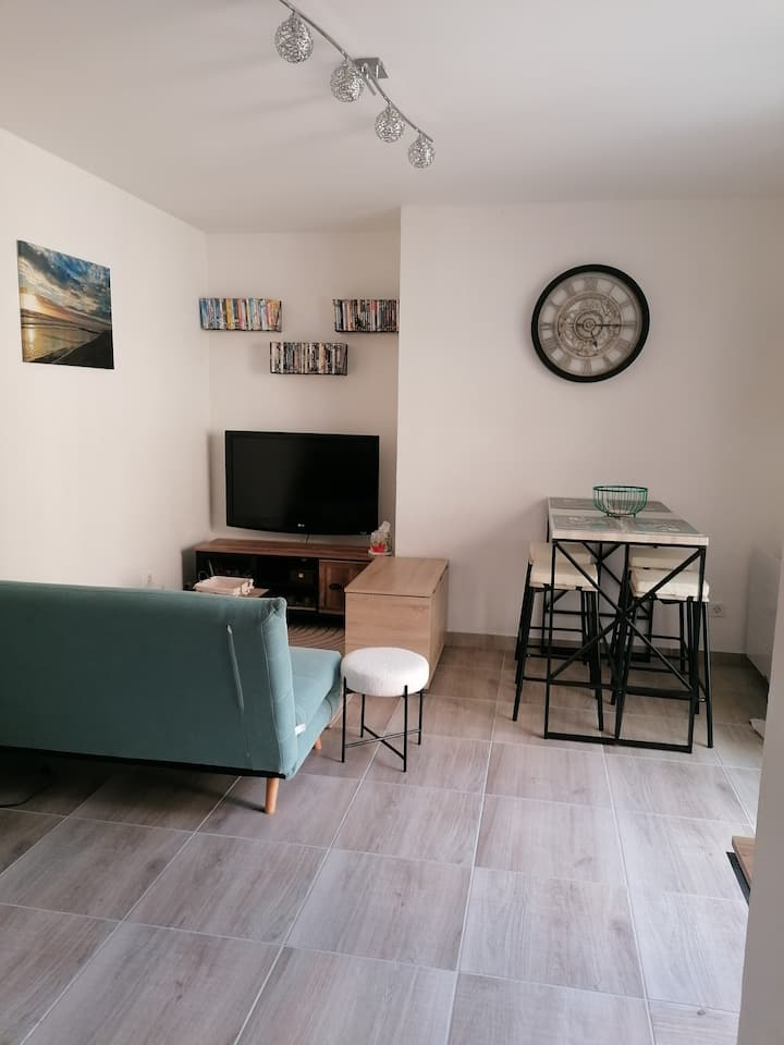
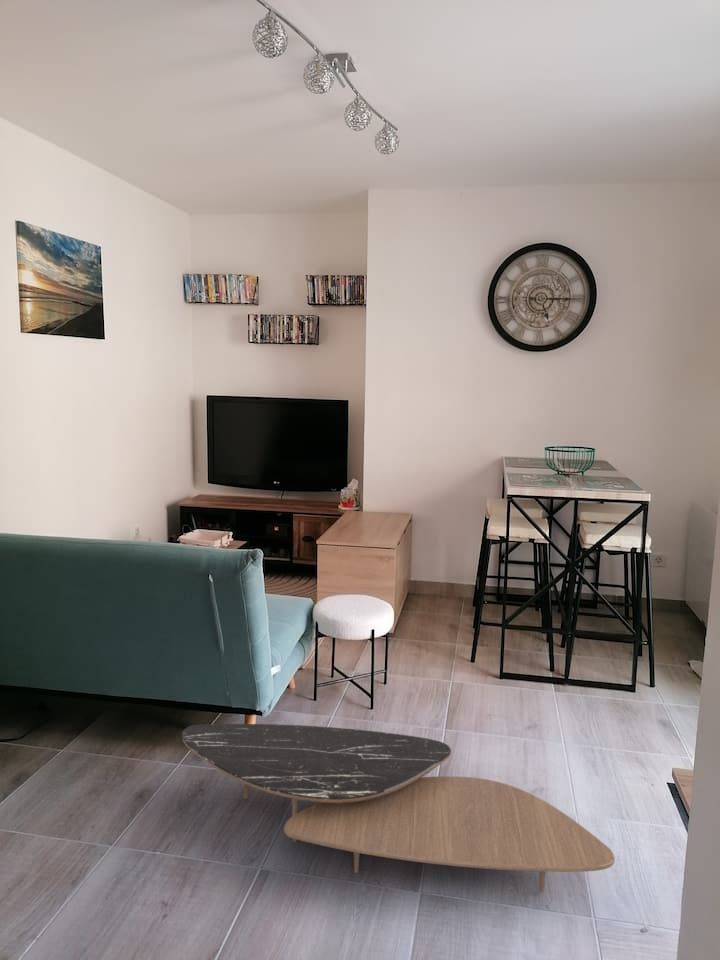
+ coffee table [181,723,616,893]
